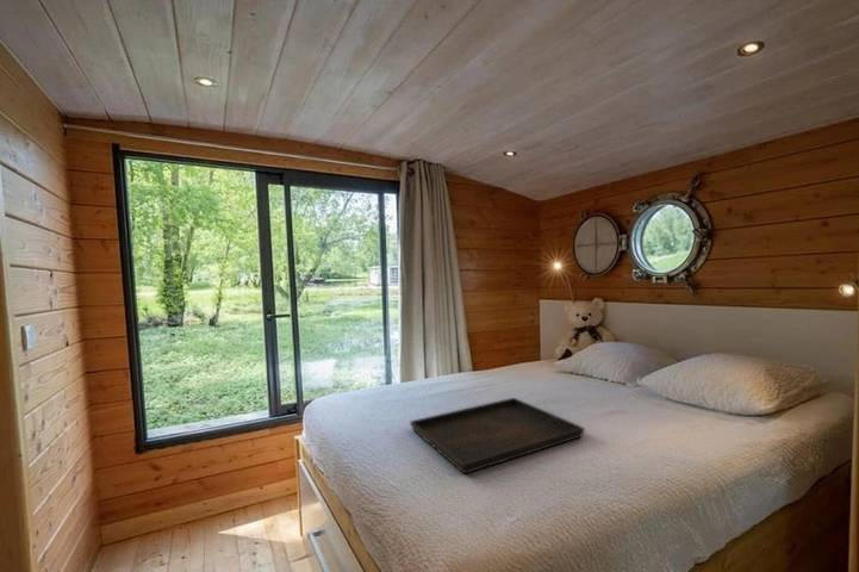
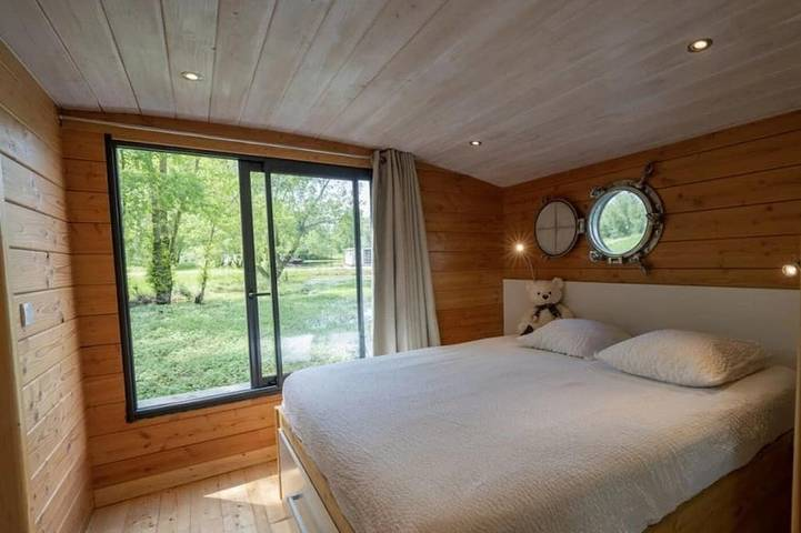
- serving tray [409,397,586,474]
